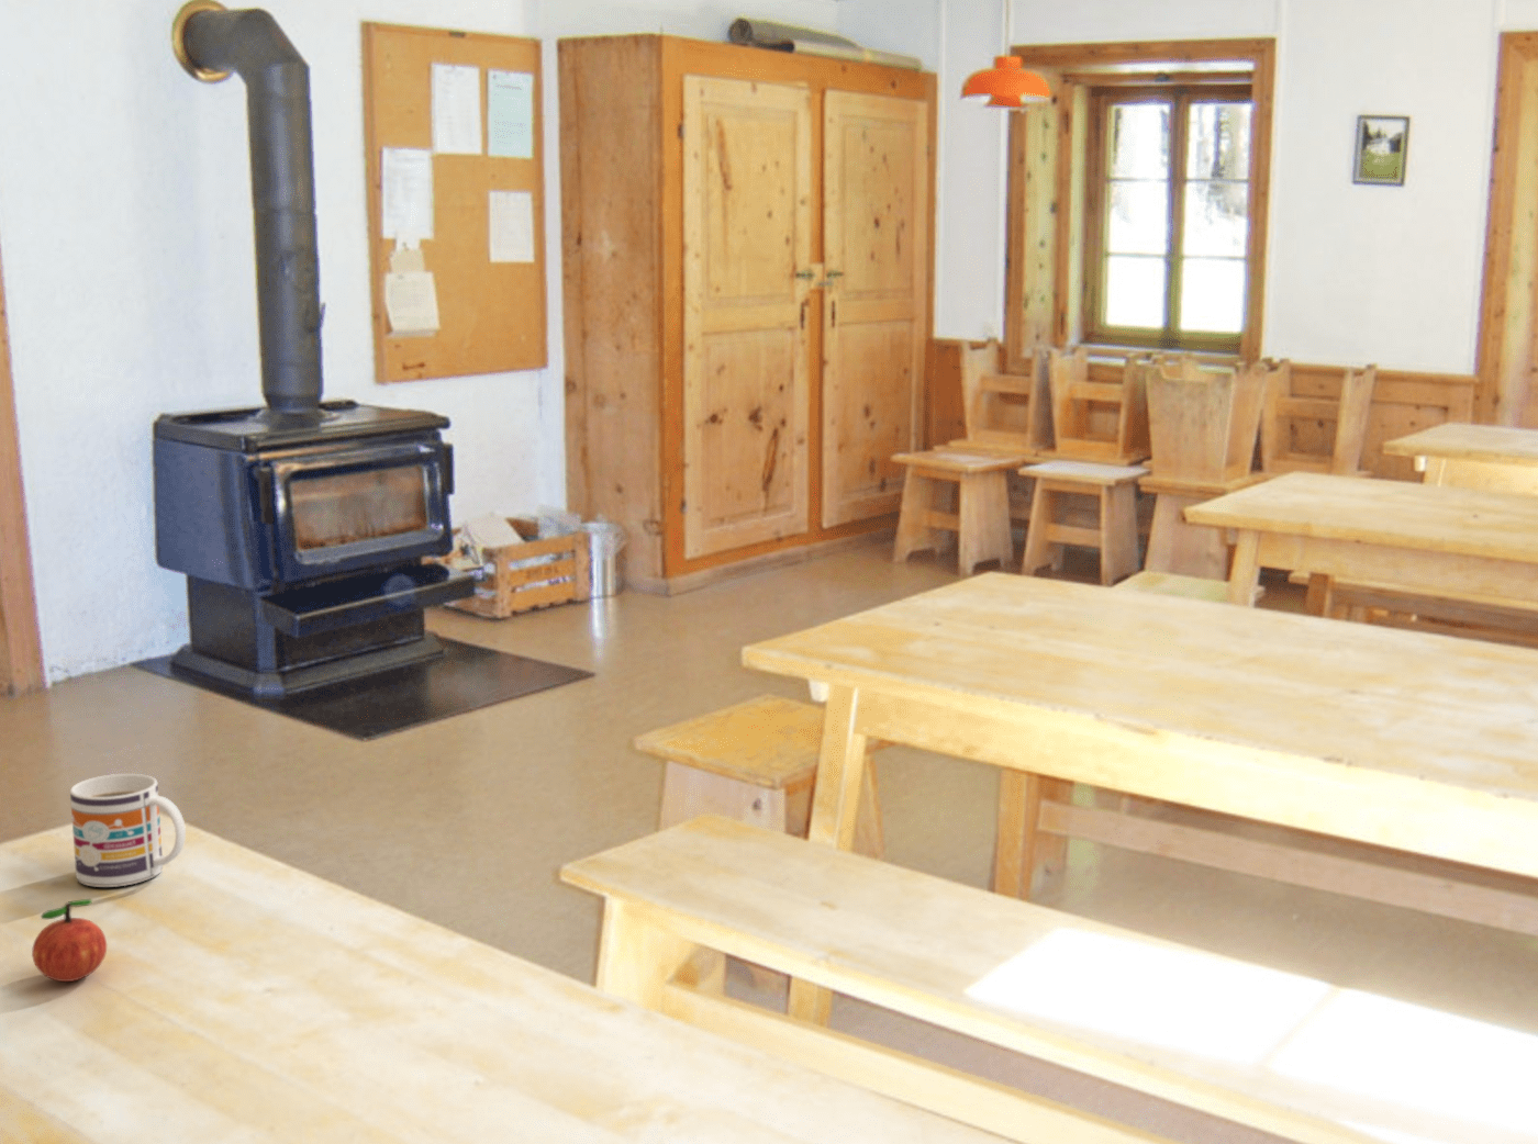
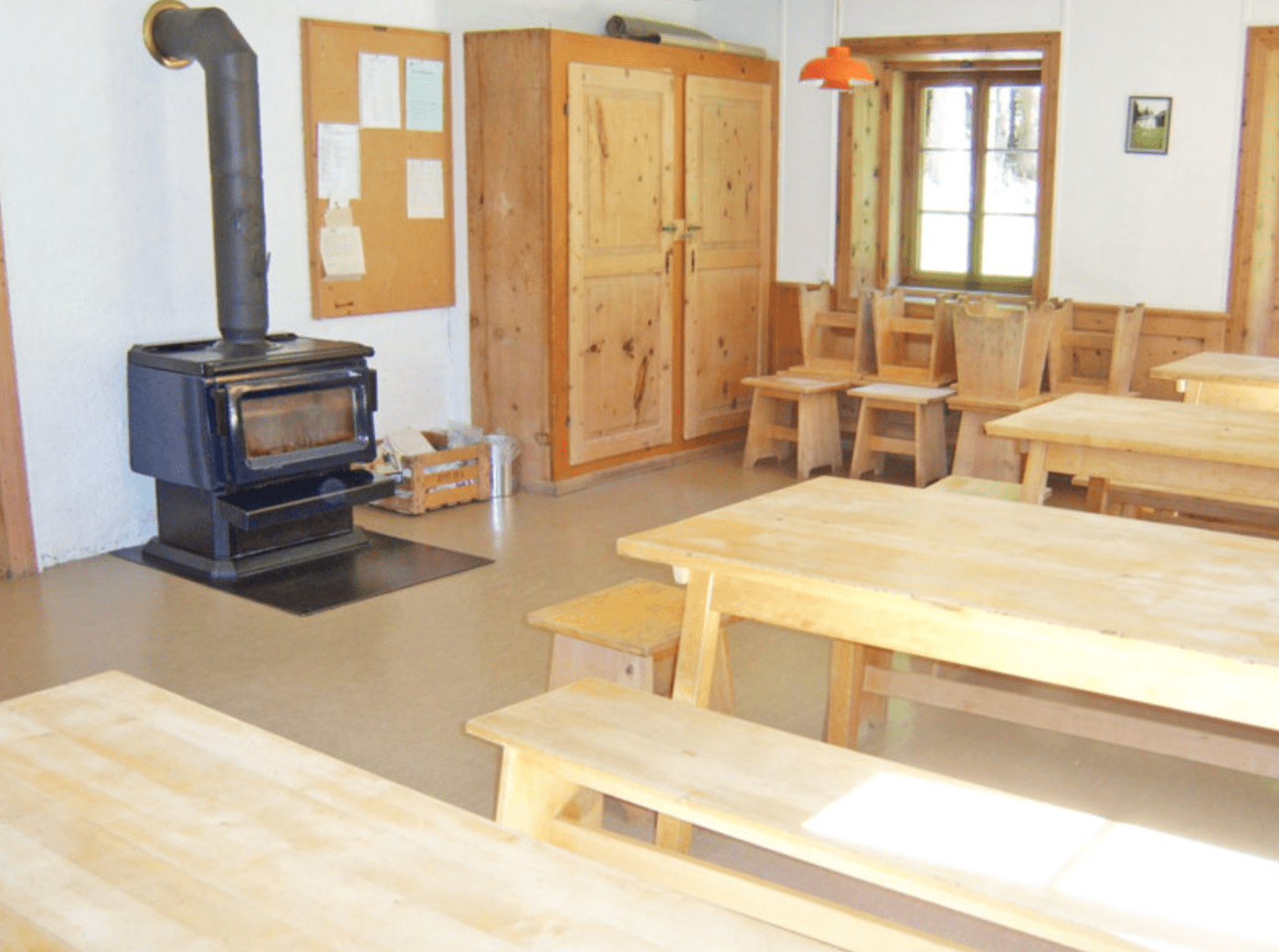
- mug [70,773,186,888]
- apple [31,898,108,983]
